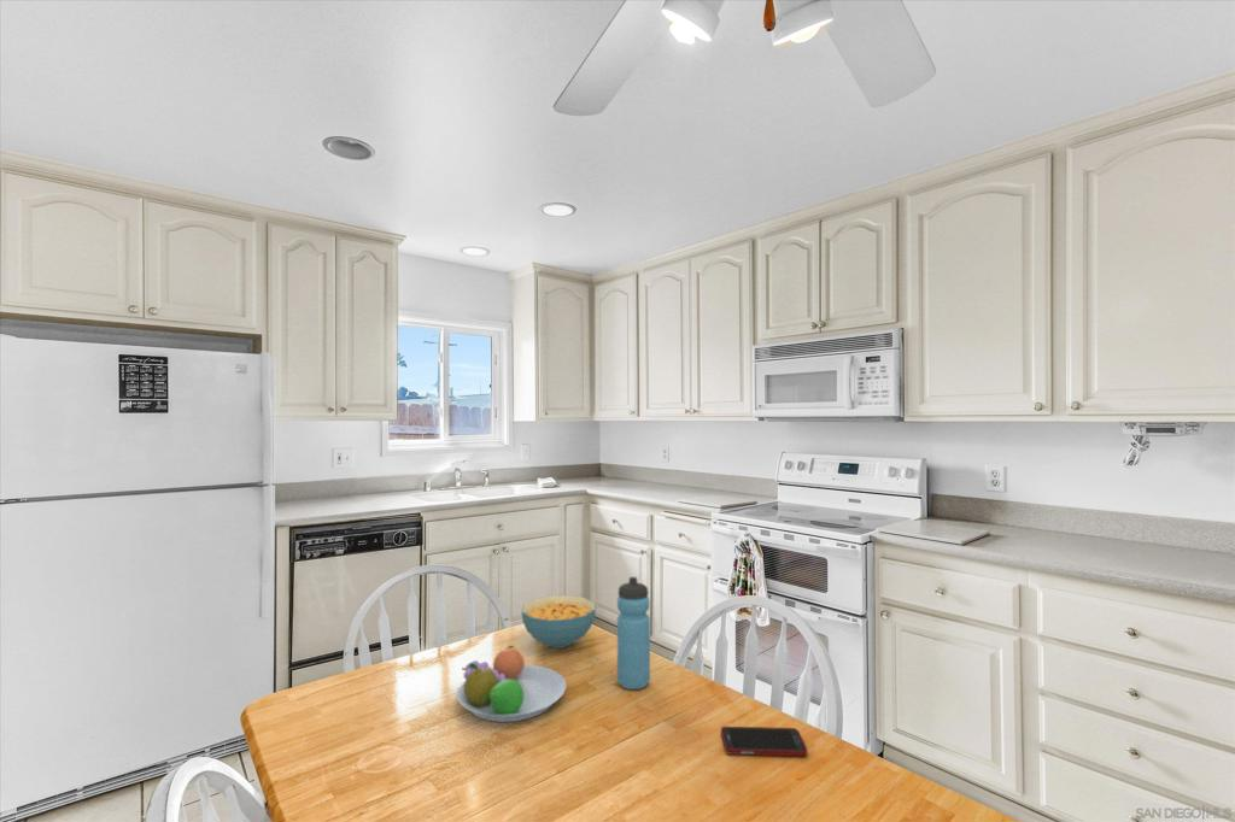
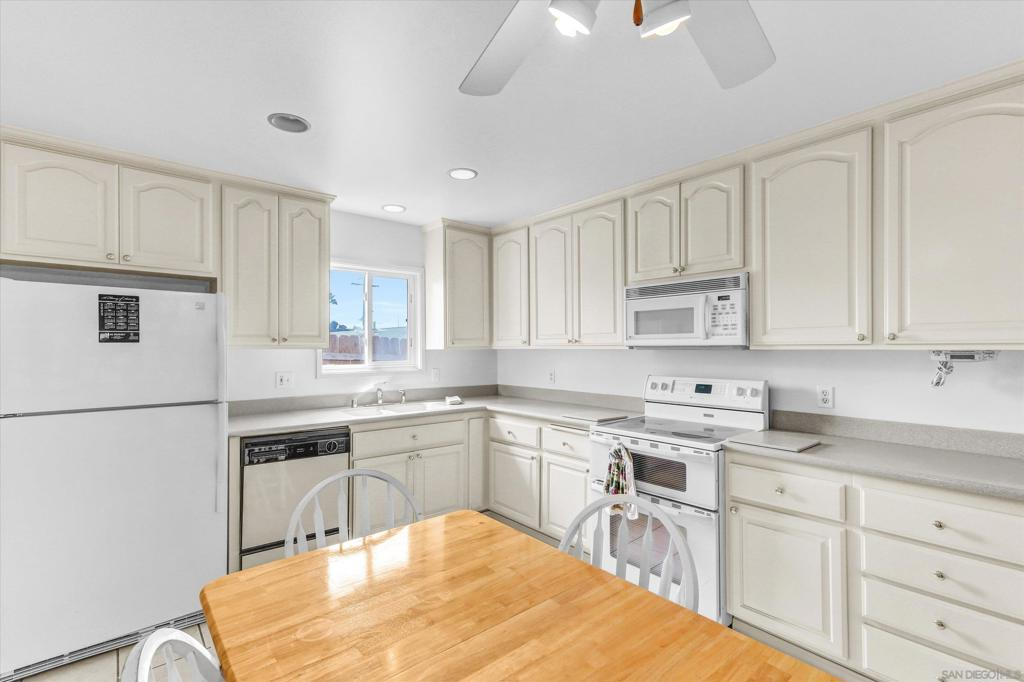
- fruit bowl [456,645,567,723]
- cell phone [720,726,809,757]
- cereal bowl [520,594,597,650]
- water bottle [616,576,651,691]
